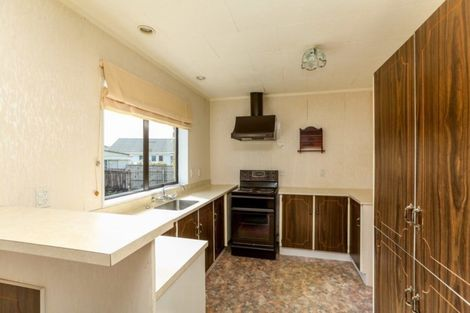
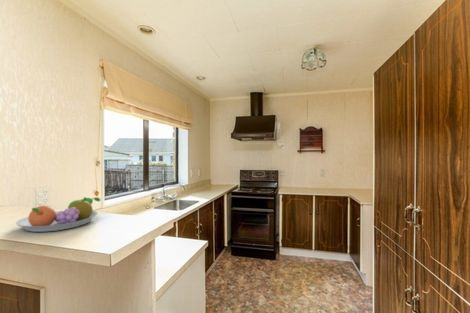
+ fruit bowl [15,196,101,233]
